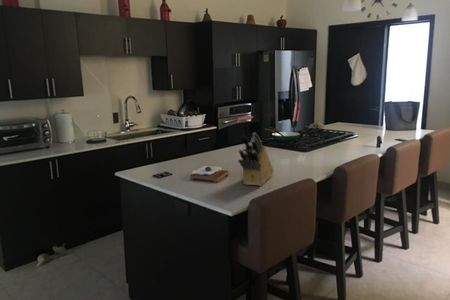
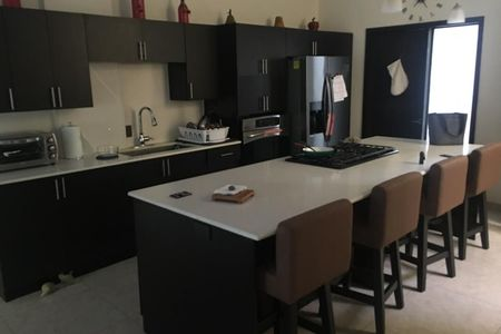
- knife block [237,132,275,187]
